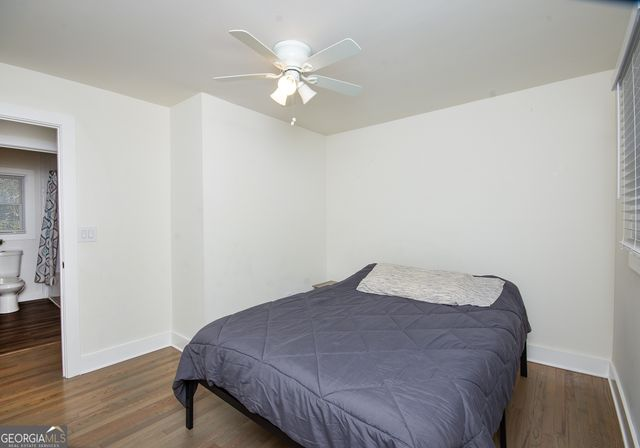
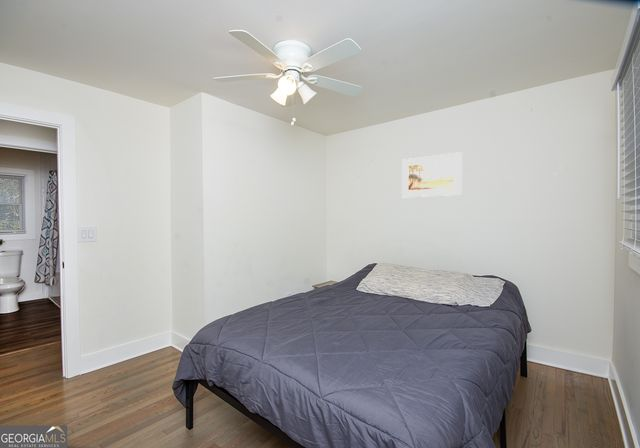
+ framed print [401,151,463,198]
